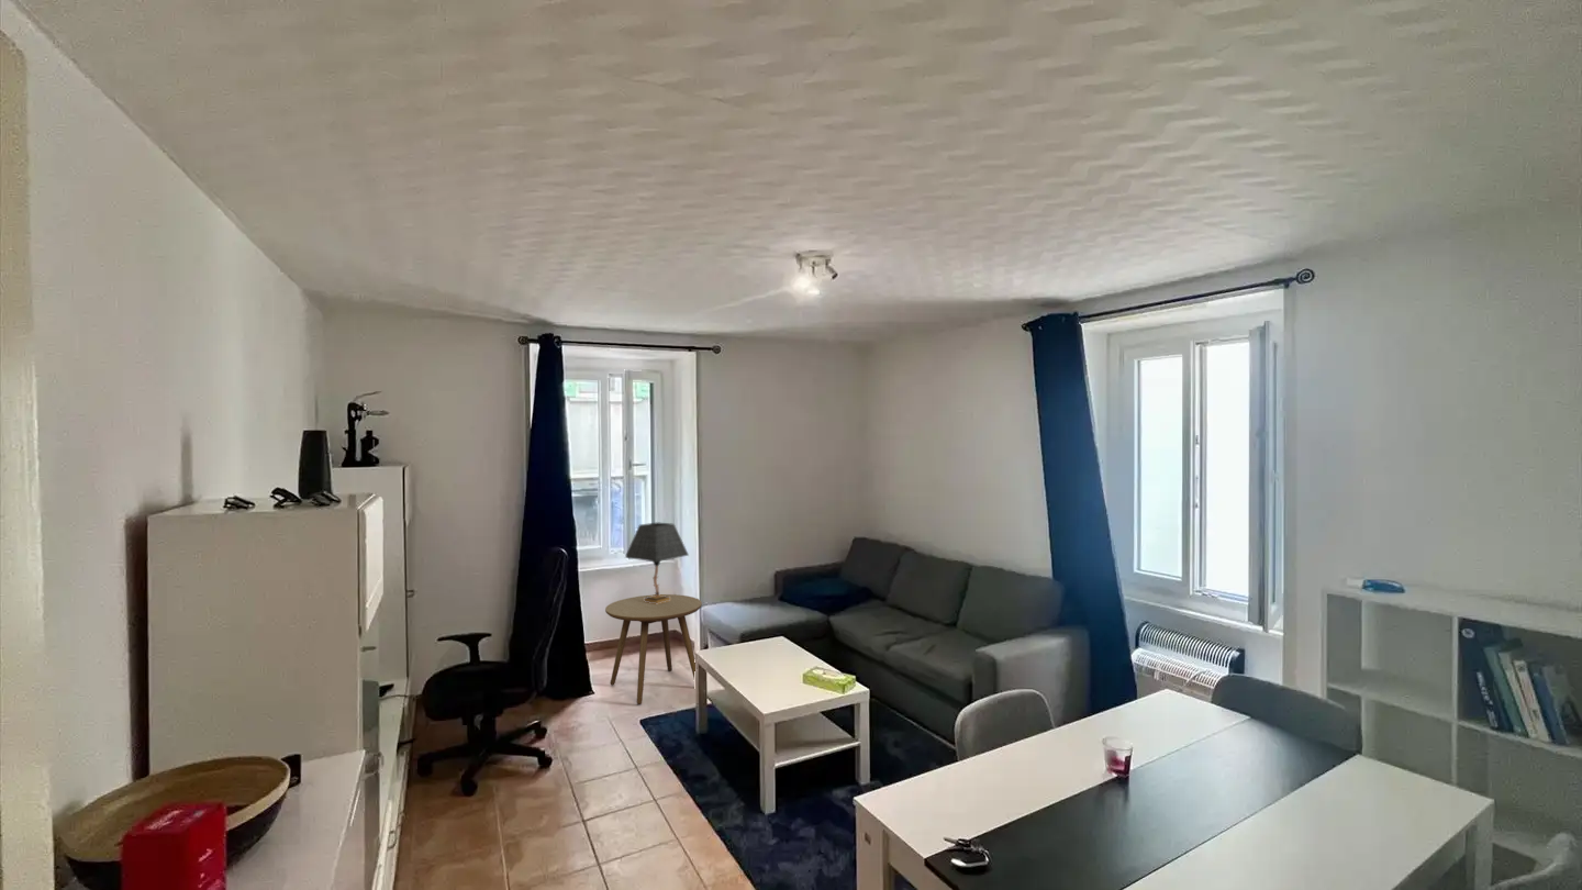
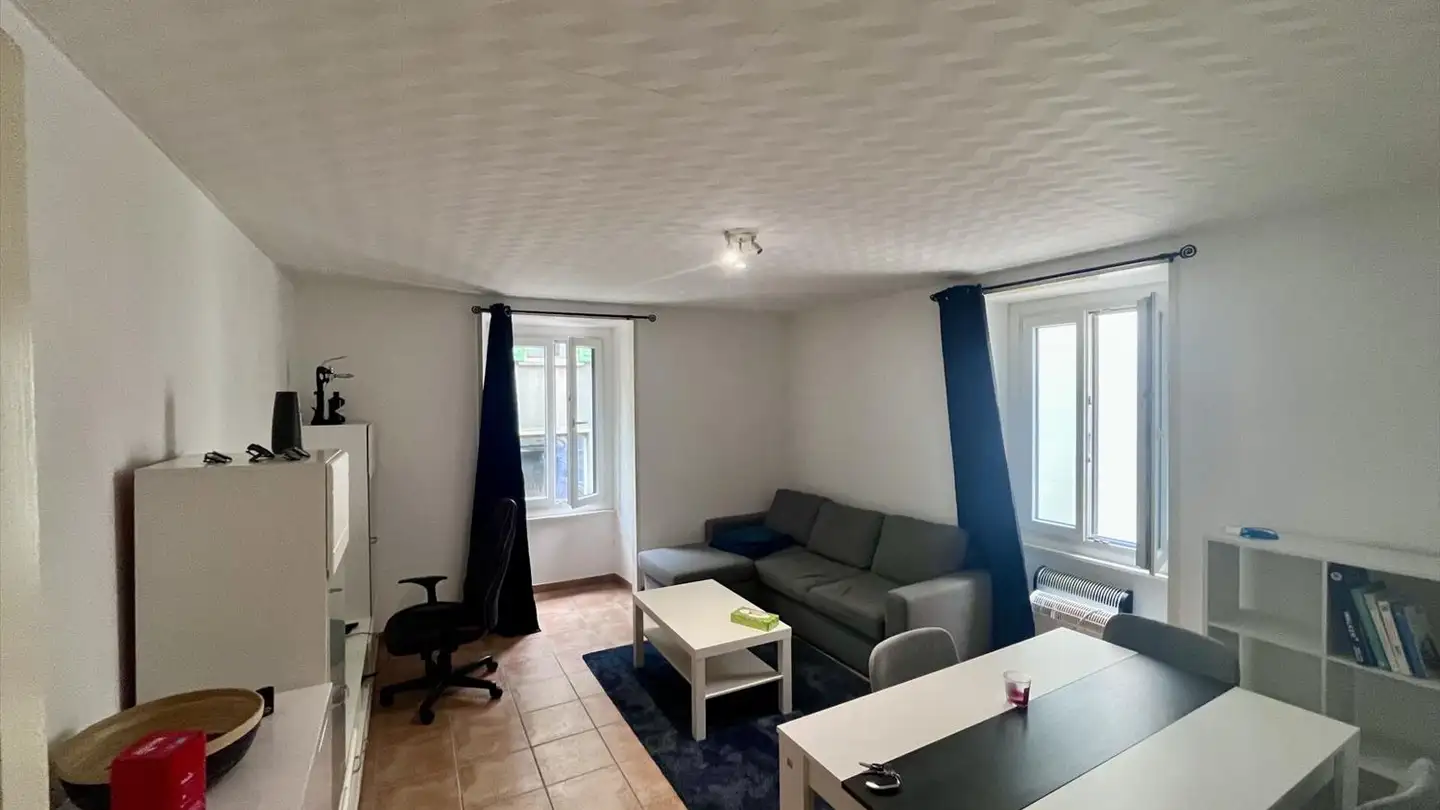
- side table [604,593,703,705]
- table lamp [624,521,690,604]
